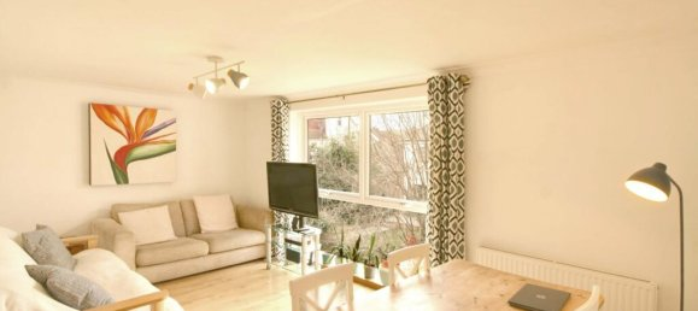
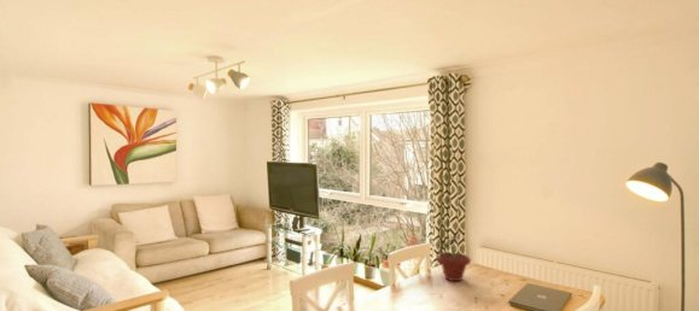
+ potted plant [436,228,472,282]
